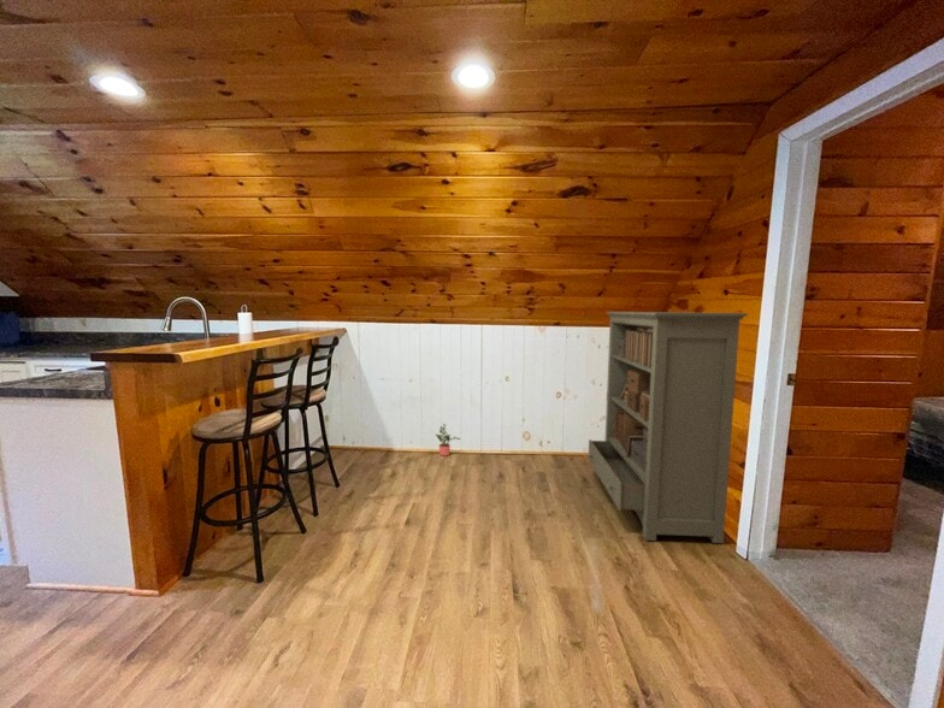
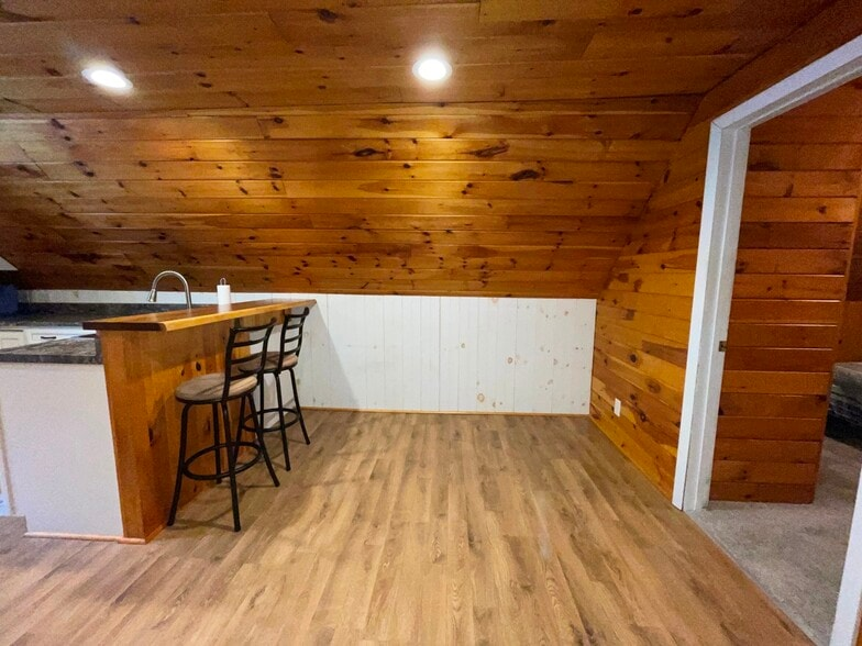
- potted plant [435,423,461,458]
- bookshelf [586,311,749,544]
